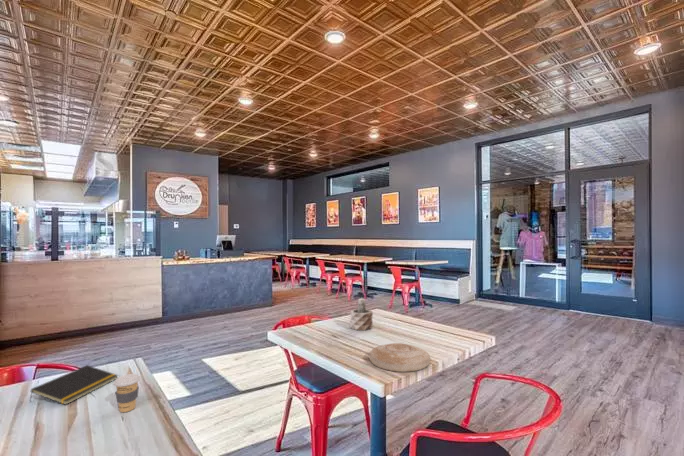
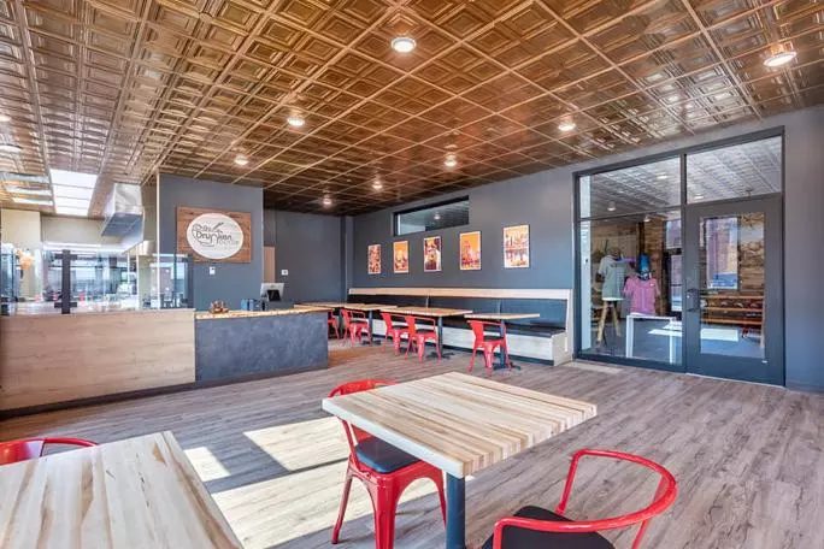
- plate [368,342,431,373]
- notepad [28,364,119,406]
- succulent plant [349,298,374,331]
- coffee cup [113,373,141,413]
